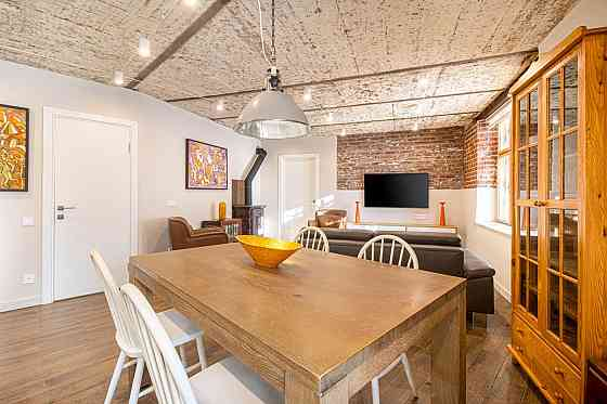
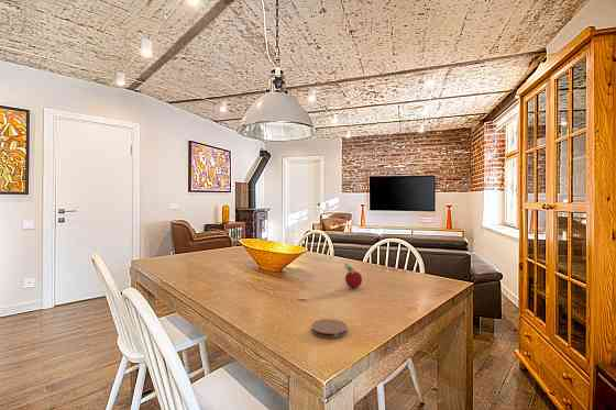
+ coaster [311,318,349,340]
+ fruit [343,262,363,289]
